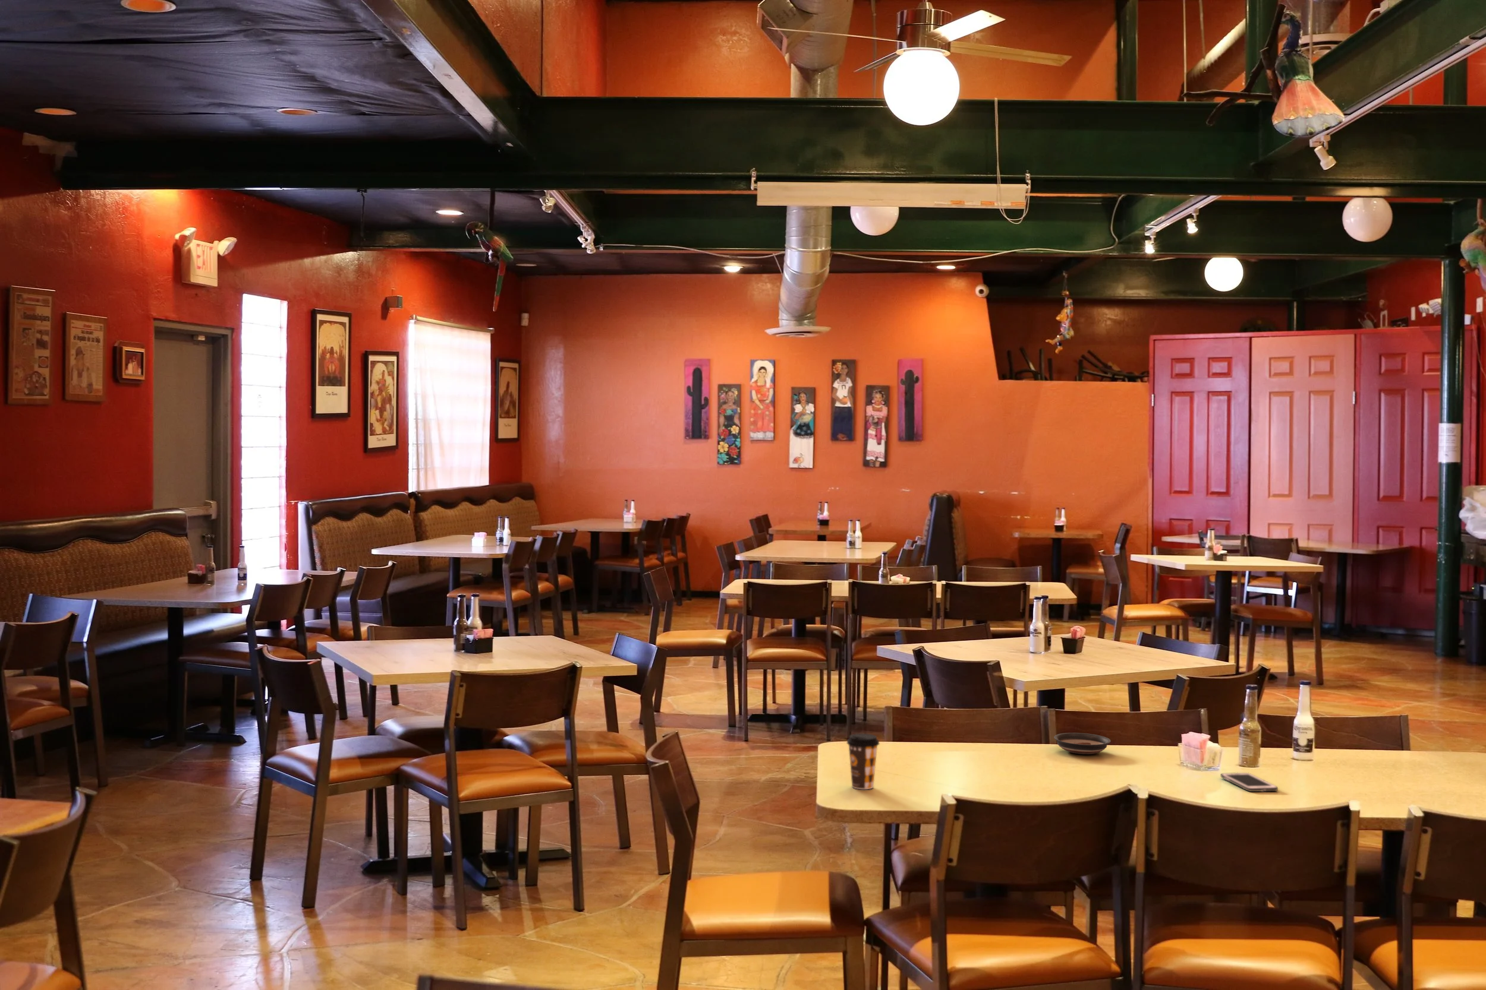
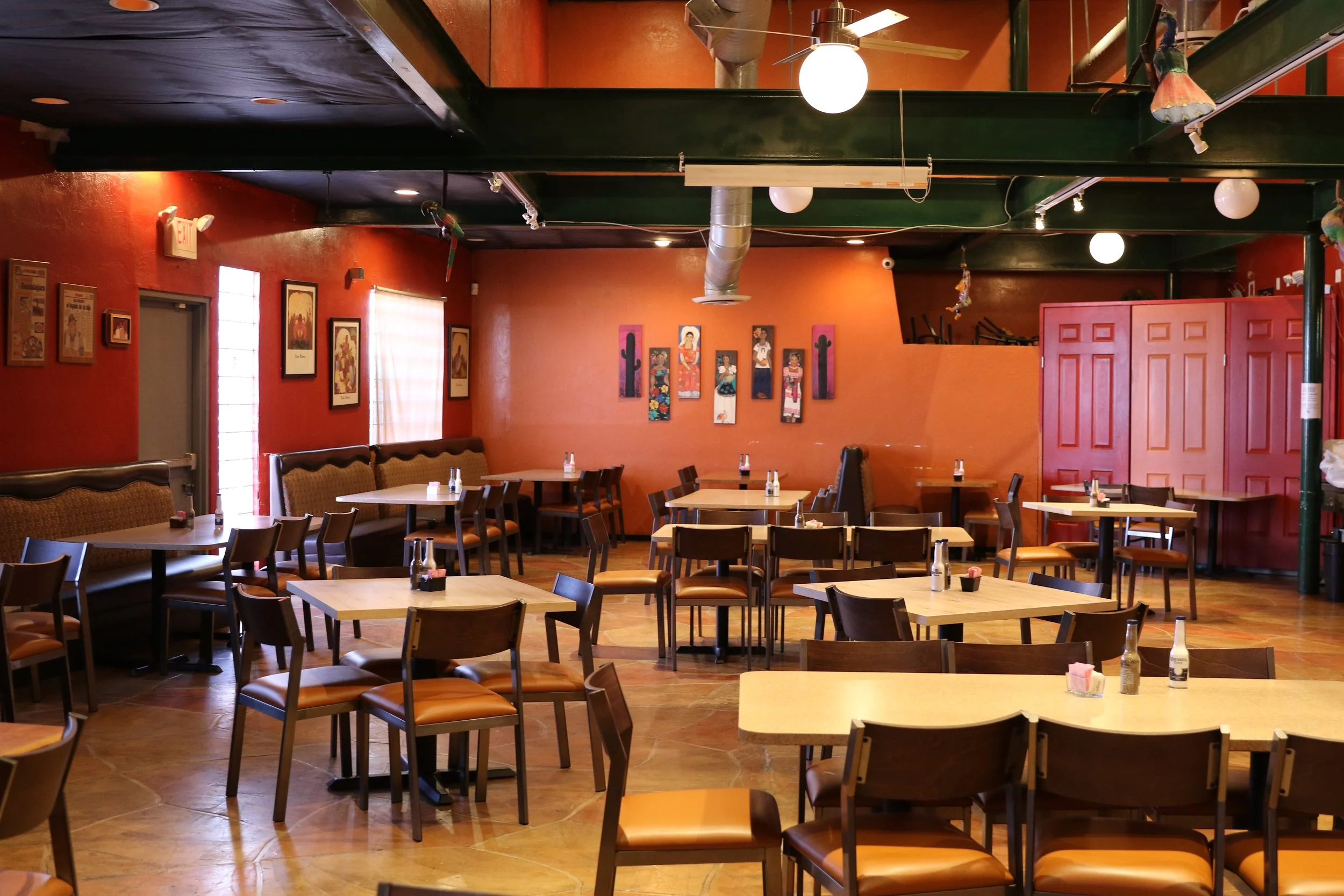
- coffee cup [847,733,880,790]
- cell phone [1221,772,1278,792]
- saucer [1054,733,1111,755]
